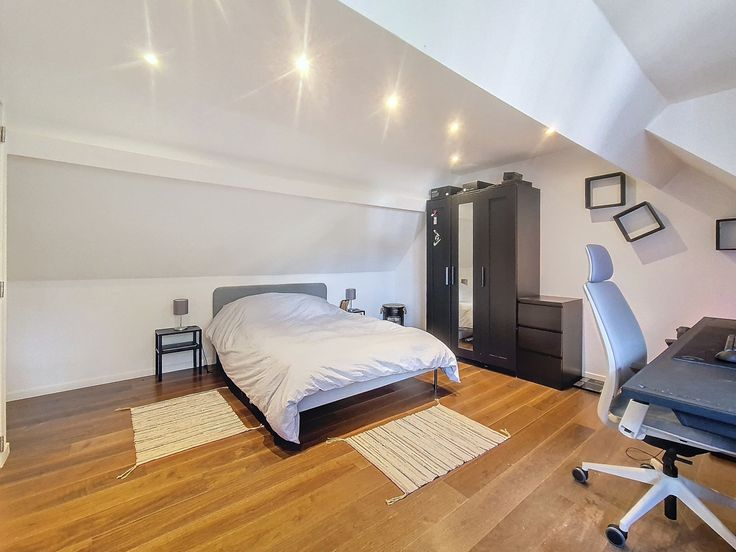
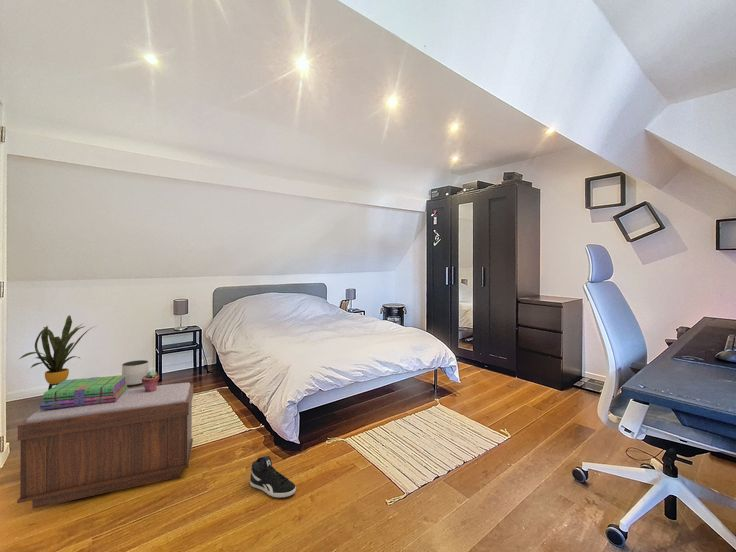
+ potted succulent [142,370,160,392]
+ planter [121,359,149,387]
+ bench [16,382,194,510]
+ sneaker [249,455,297,498]
+ house plant [19,314,96,391]
+ stack of books [39,374,129,410]
